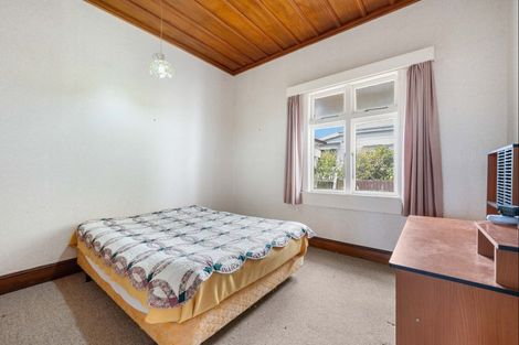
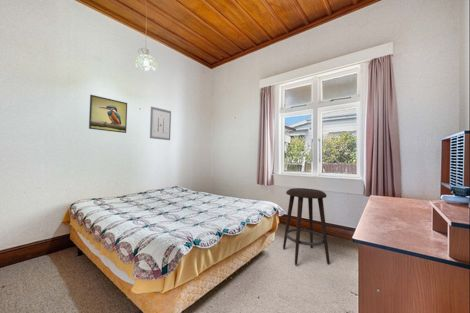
+ stool [282,187,331,266]
+ wall art [149,106,172,141]
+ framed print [88,94,128,134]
